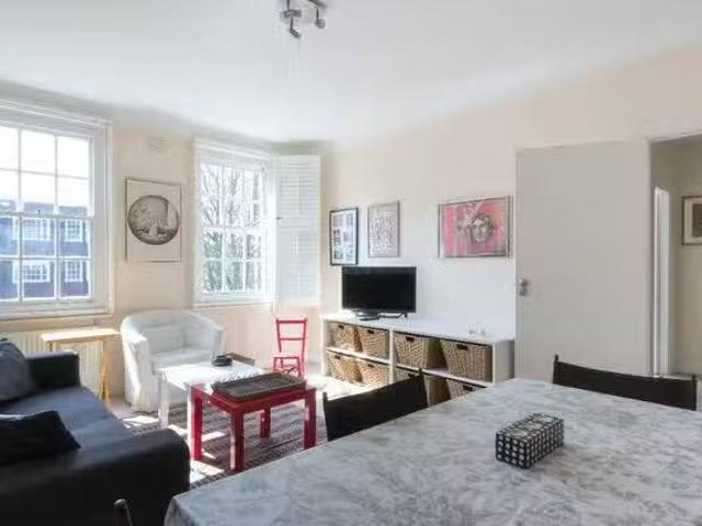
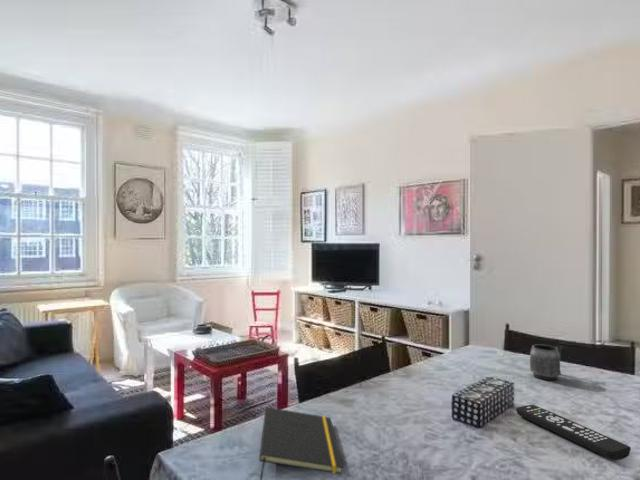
+ remote control [515,404,632,461]
+ notepad [258,406,344,480]
+ mug [529,344,563,381]
